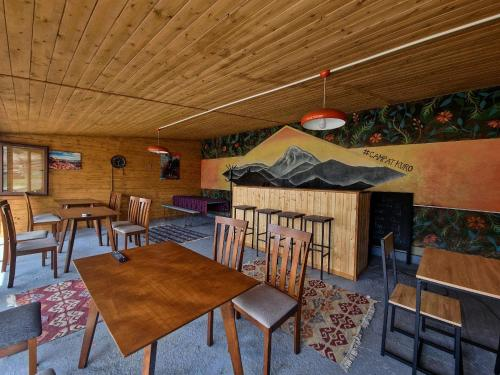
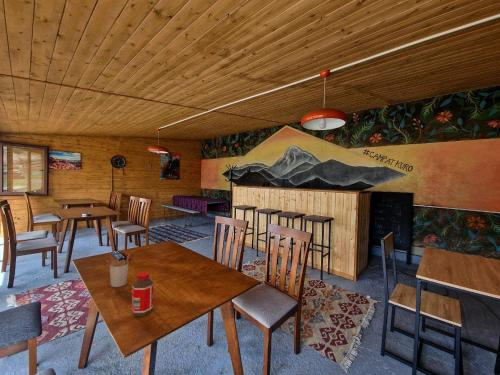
+ bottle [131,271,155,317]
+ utensil holder [105,252,131,288]
